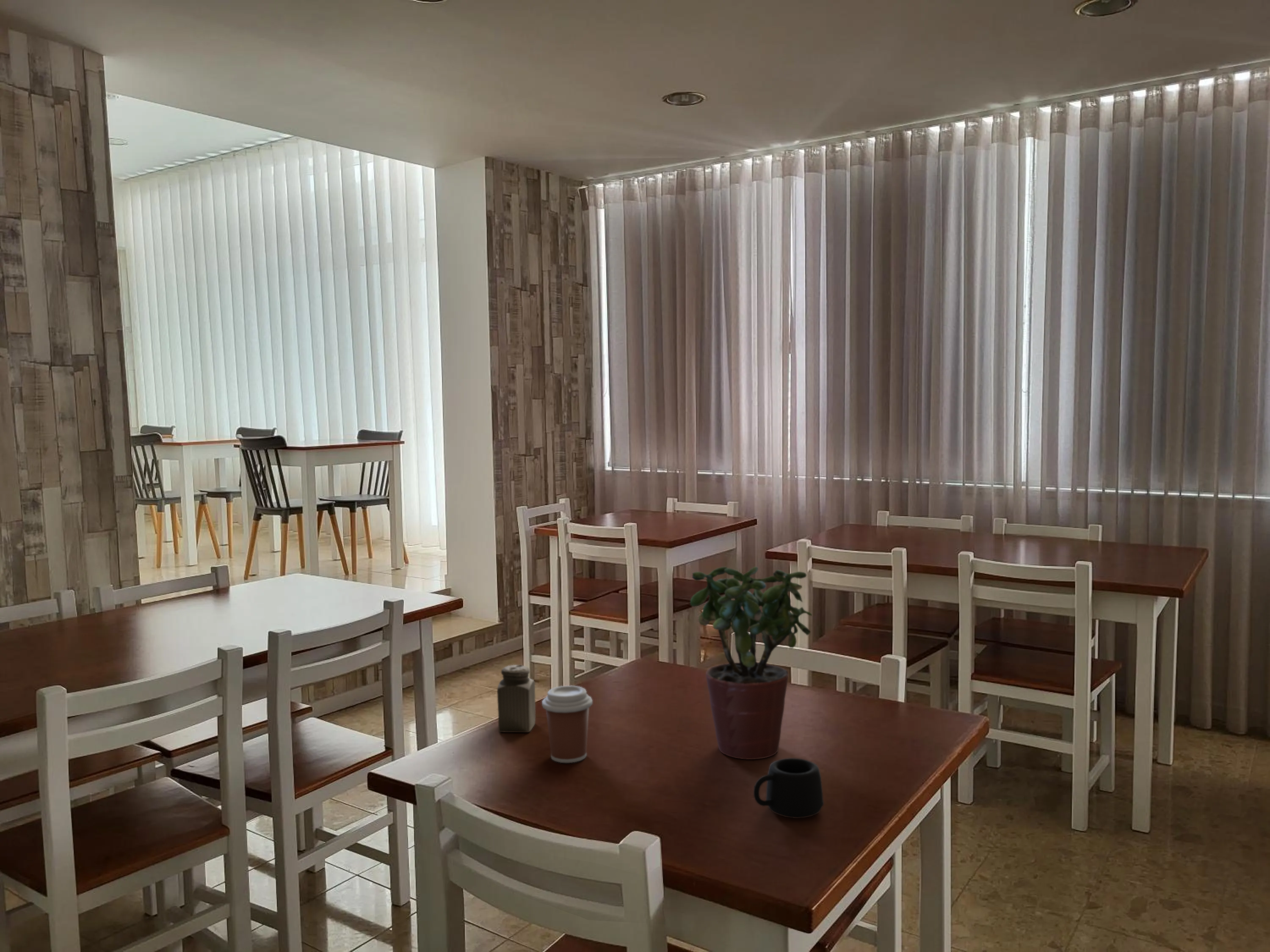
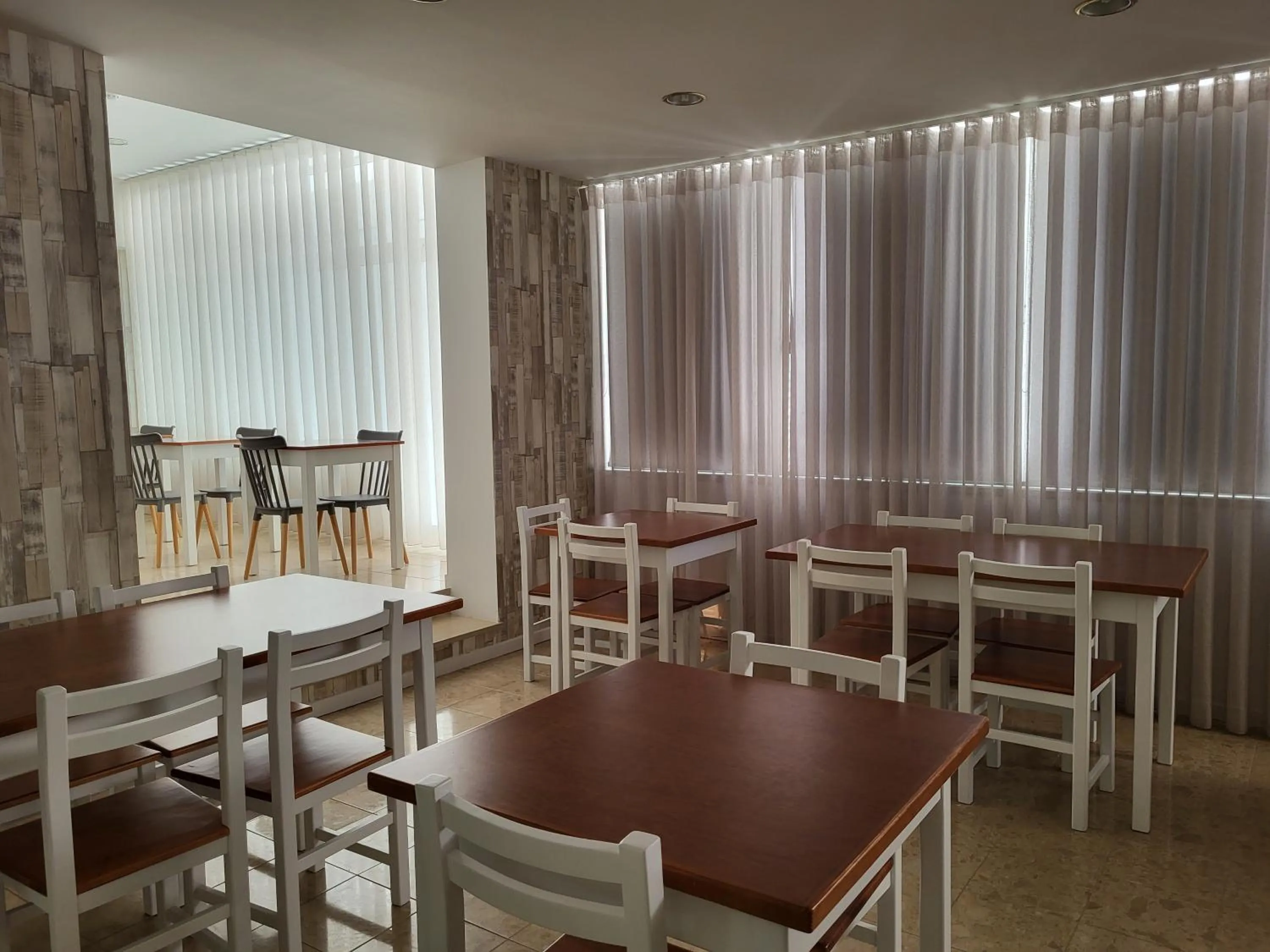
- salt shaker [497,664,536,733]
- coffee cup [541,685,593,763]
- potted plant [690,566,812,760]
- mug [753,757,825,819]
